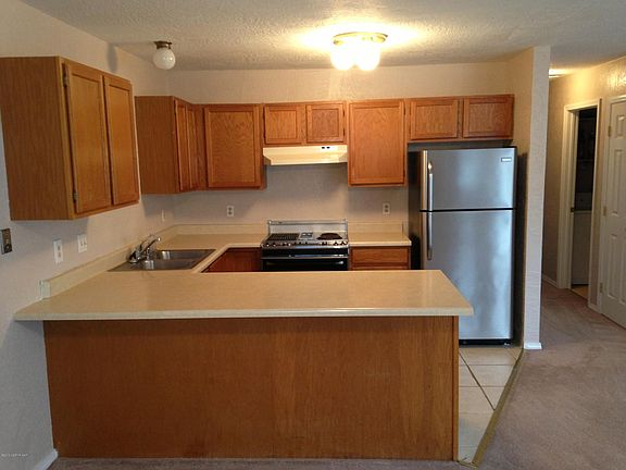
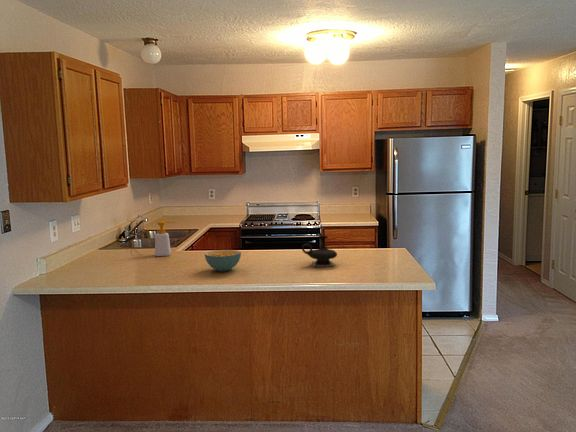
+ soap bottle [154,220,177,257]
+ teapot [301,234,338,268]
+ cereal bowl [204,249,242,273]
